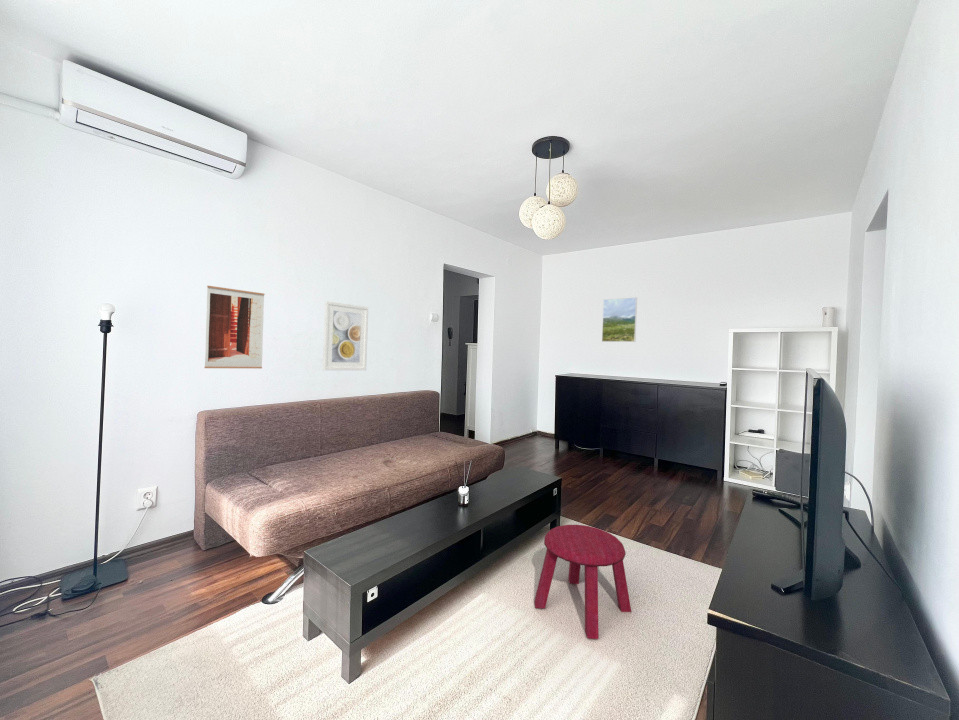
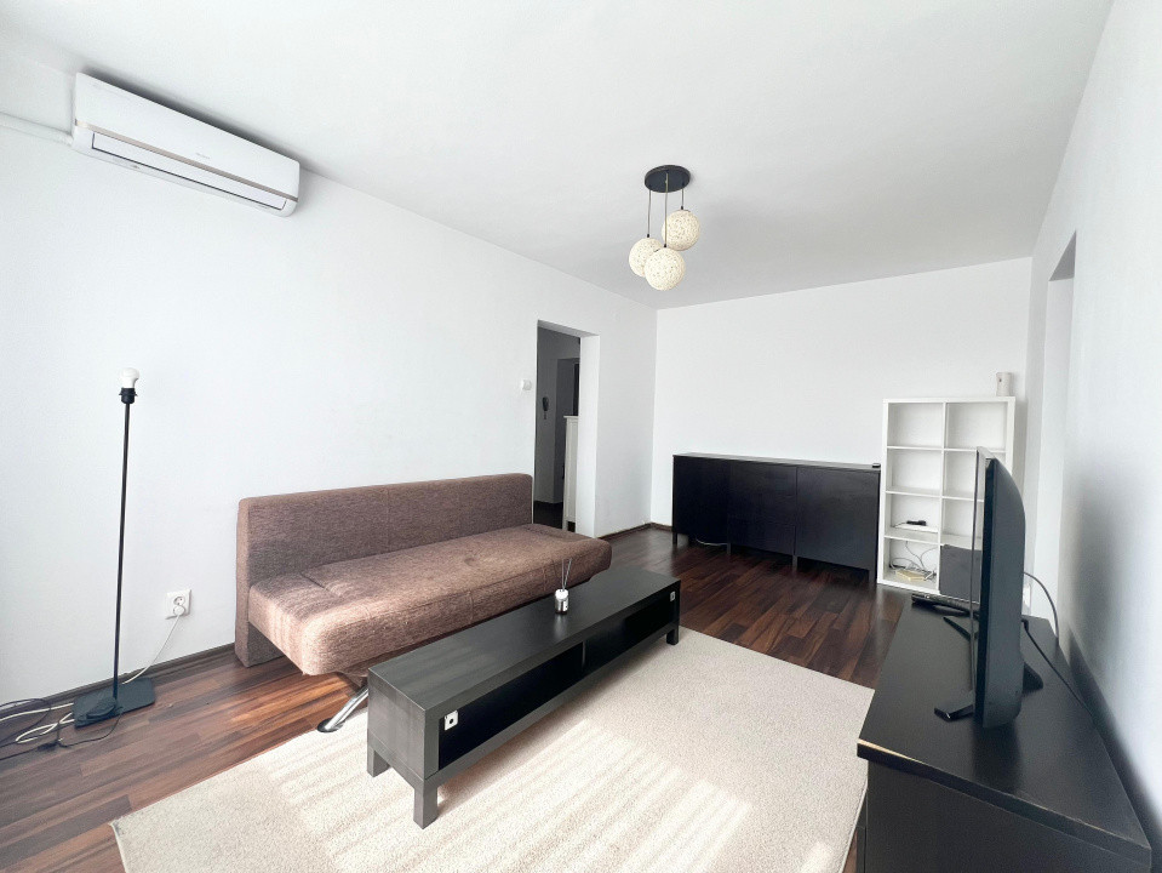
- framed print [322,300,369,371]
- wall art [203,285,266,369]
- stool [533,524,632,640]
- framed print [601,296,638,343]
